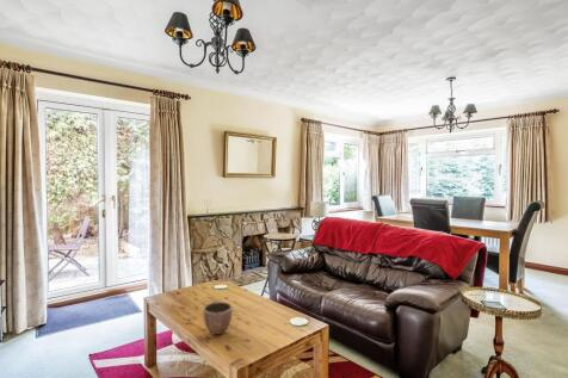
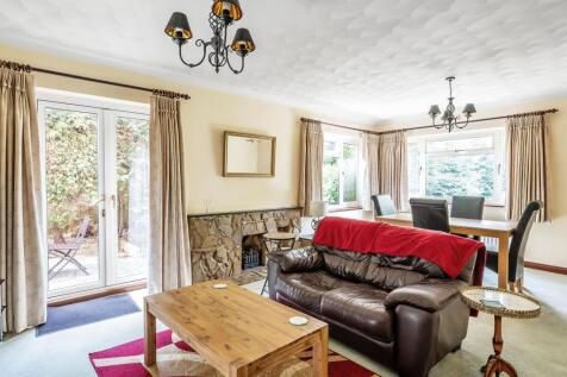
- decorative bowl [202,300,234,336]
